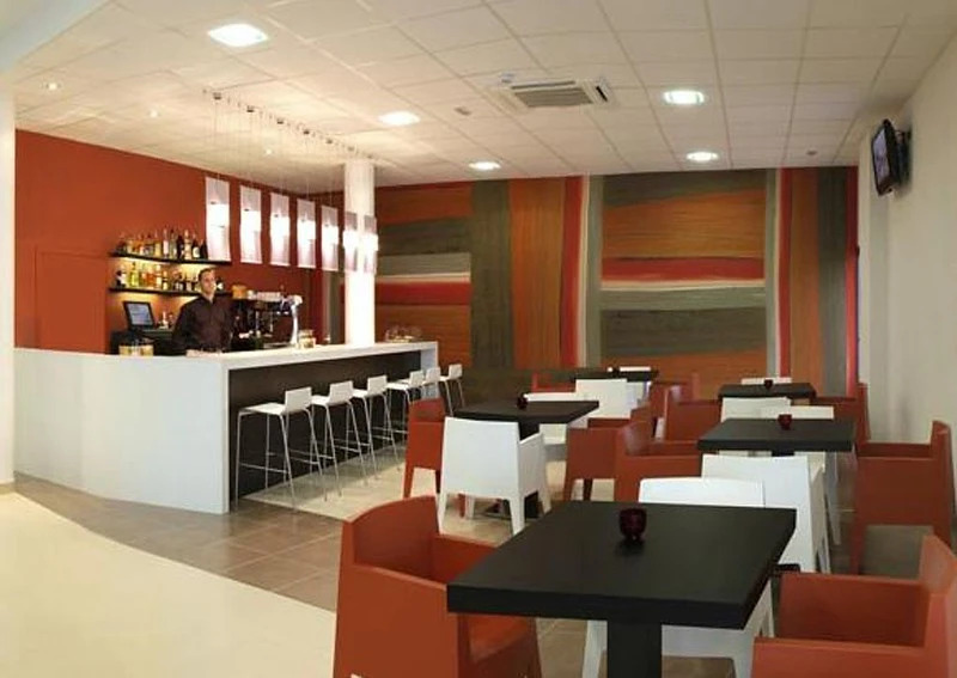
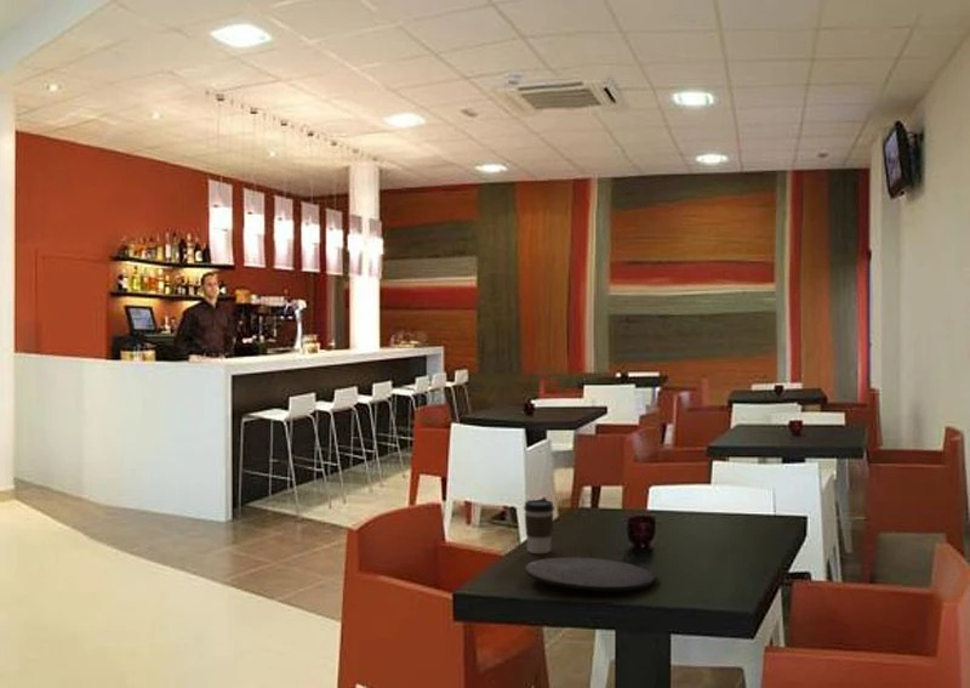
+ plate [524,556,657,592]
+ coffee cup [523,499,555,555]
